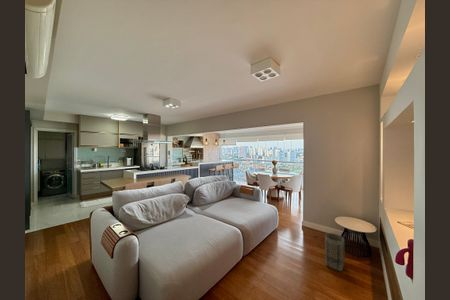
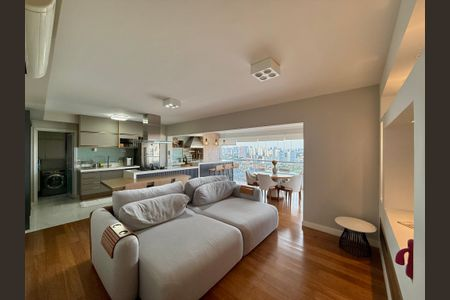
- basket [324,232,345,273]
